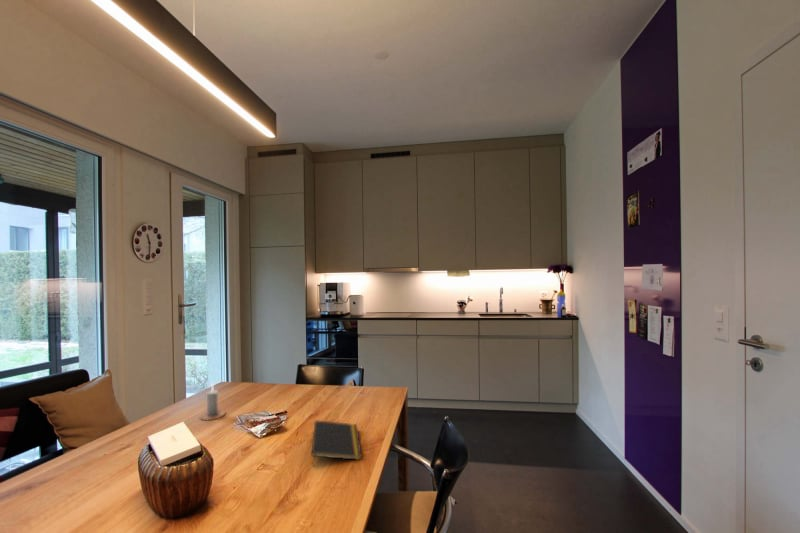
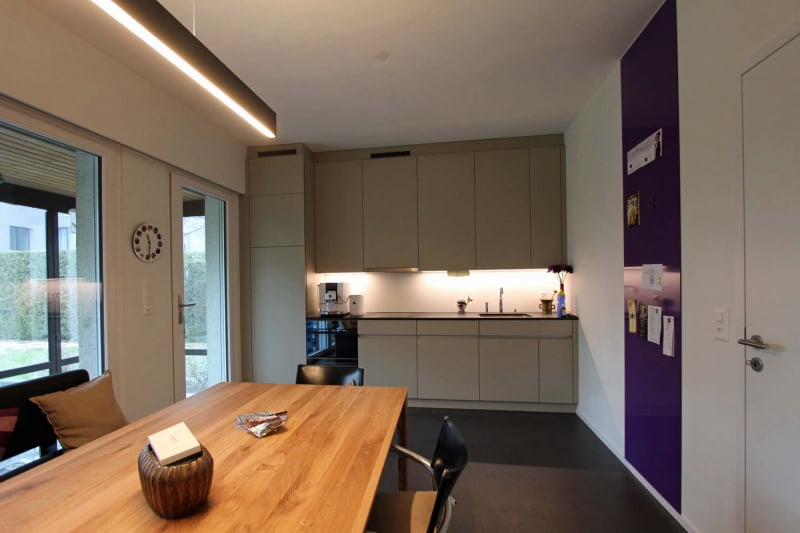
- candle [198,381,227,421]
- notepad [310,419,363,467]
